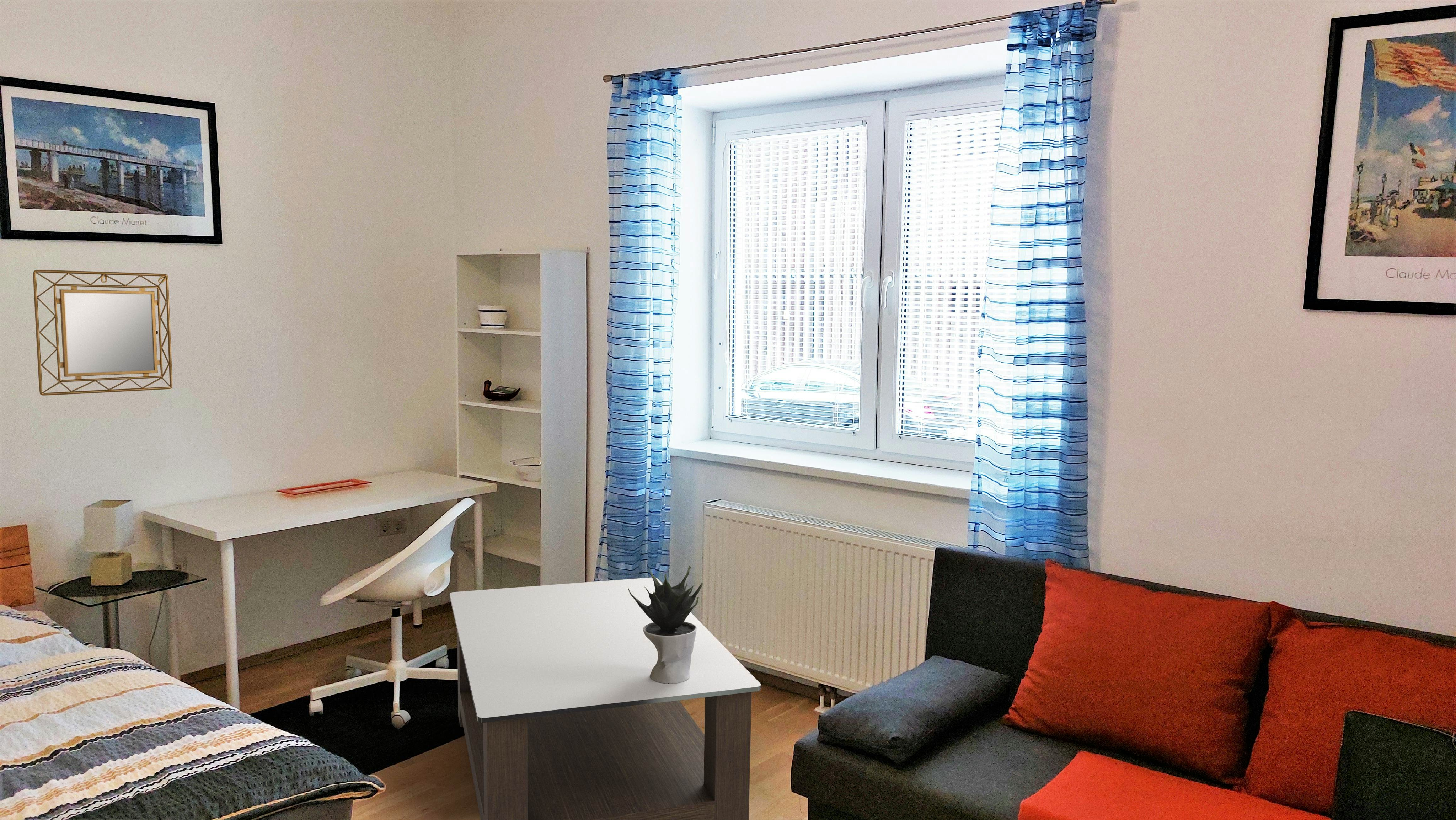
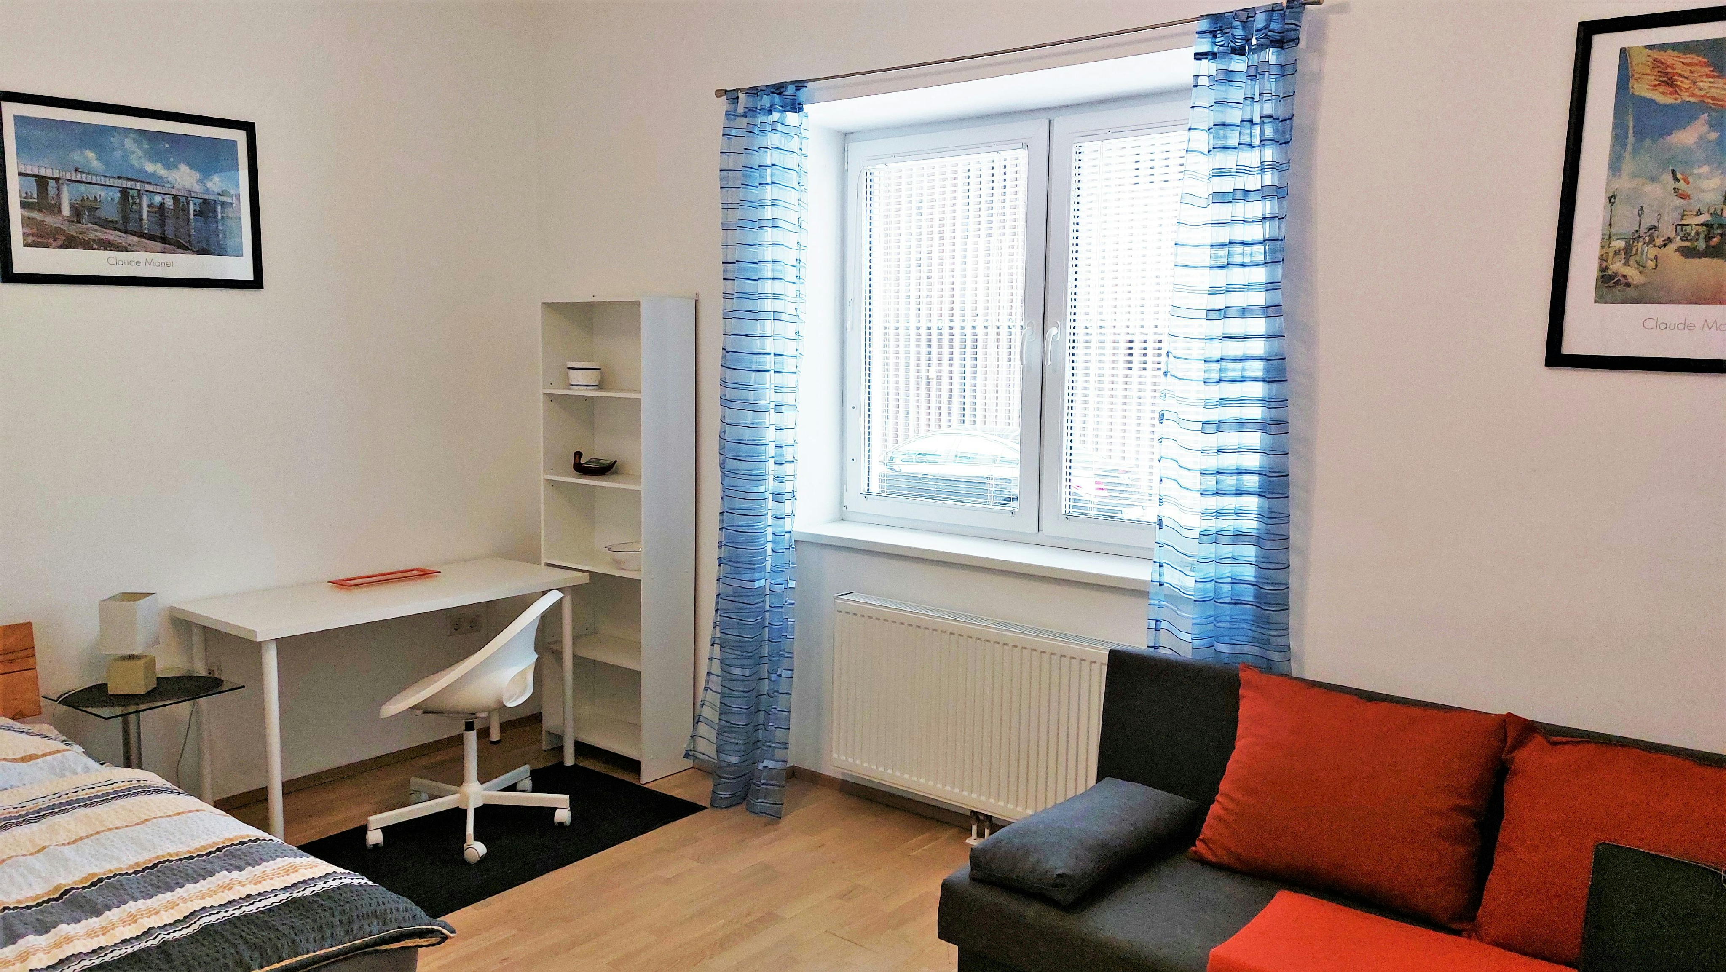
- home mirror [33,269,173,396]
- potted plant [628,566,703,684]
- coffee table [449,577,761,820]
